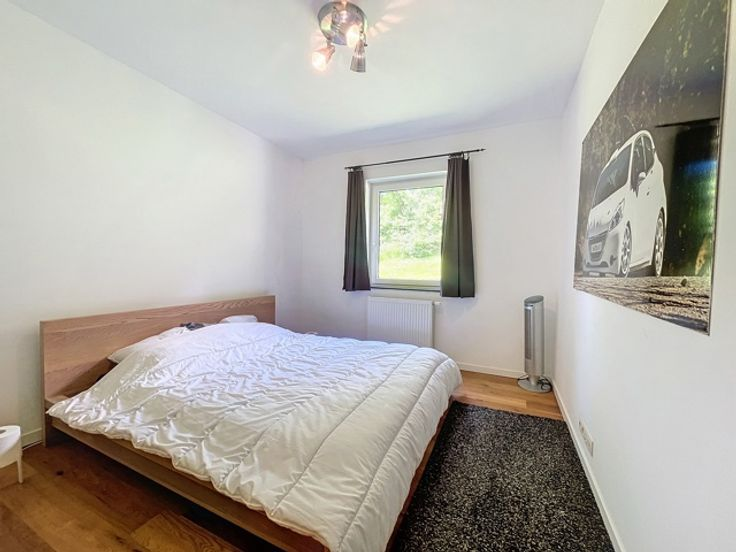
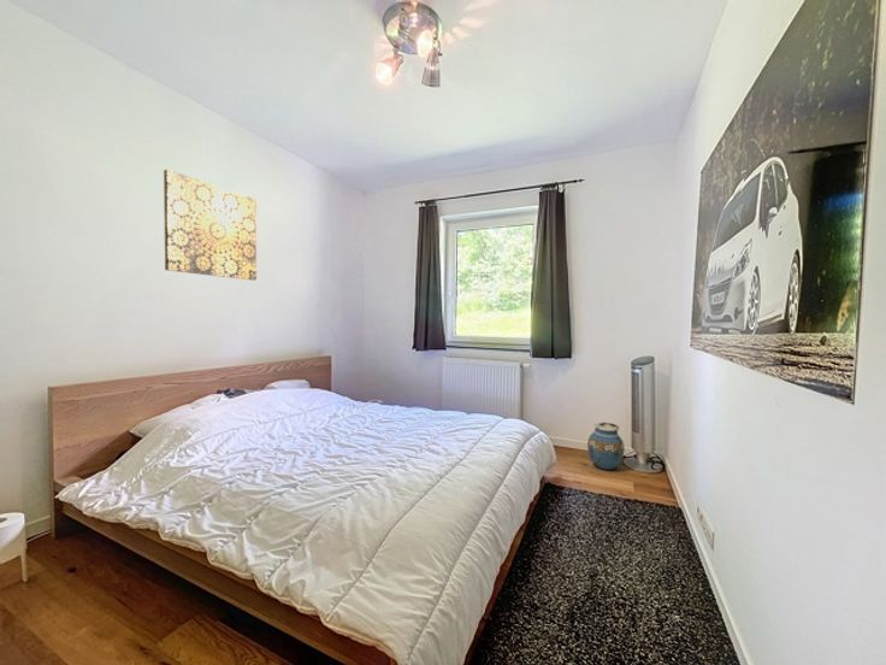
+ vase [586,422,626,471]
+ wall art [163,169,258,282]
